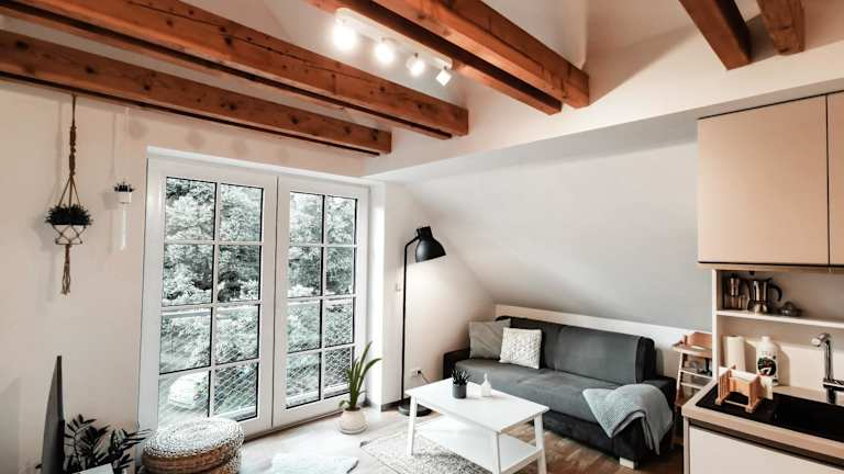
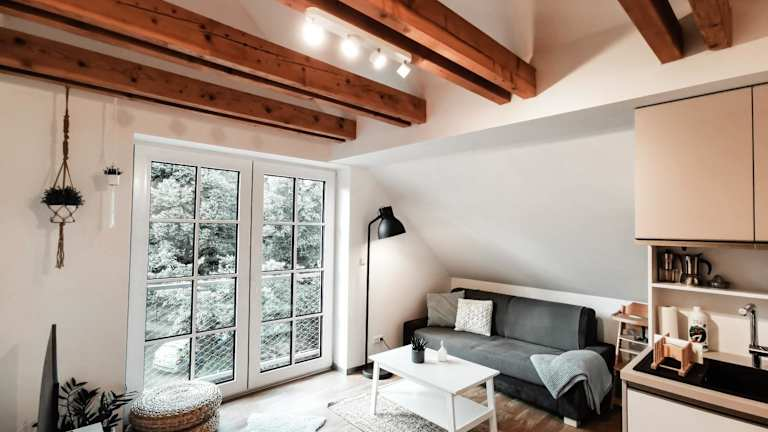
- house plant [336,340,384,435]
